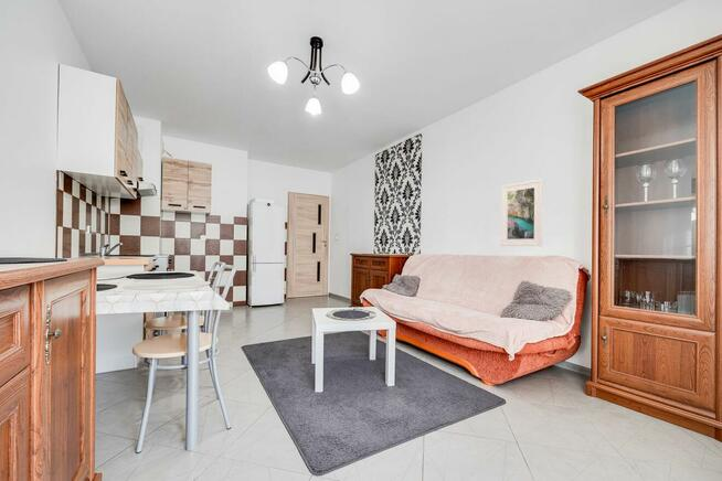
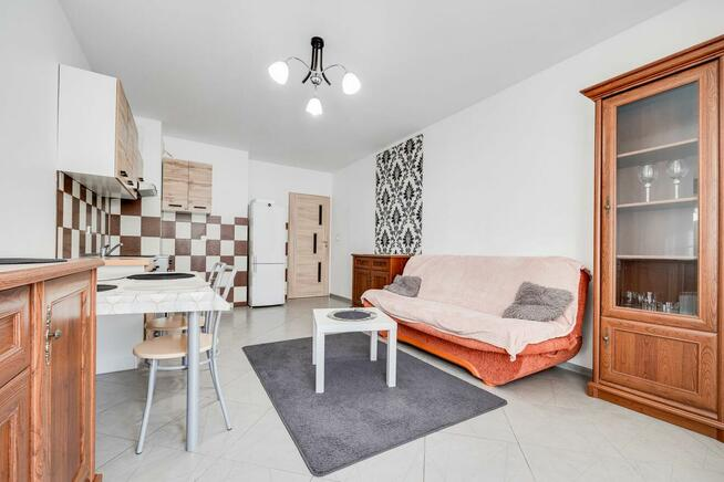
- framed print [500,178,544,247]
